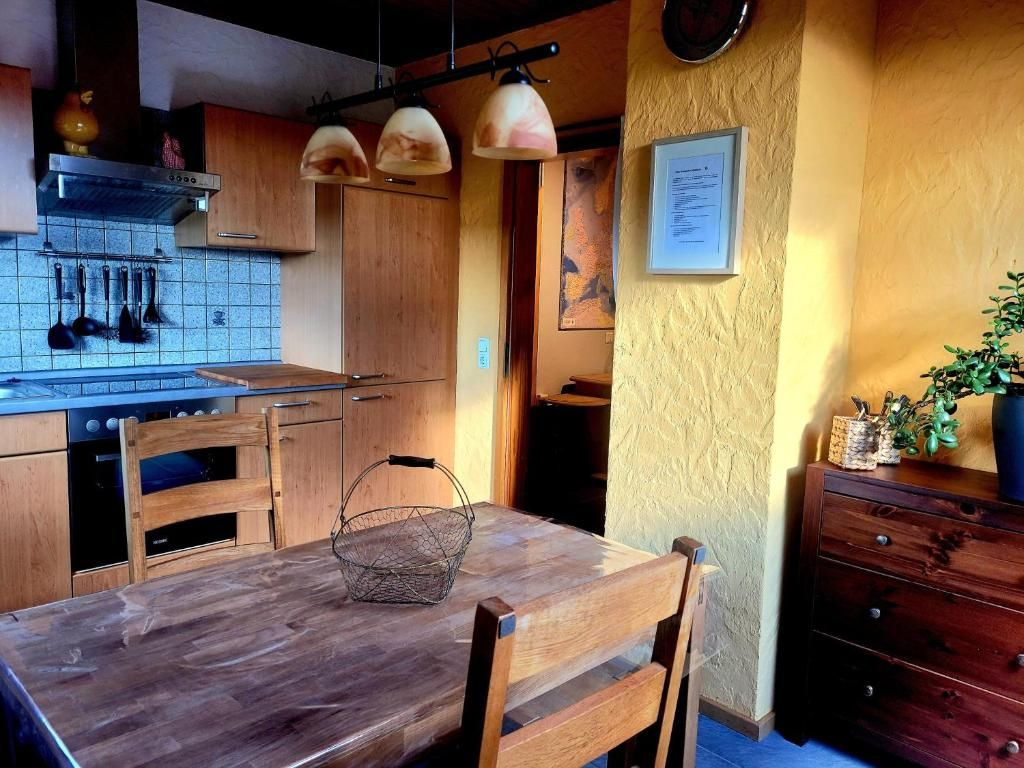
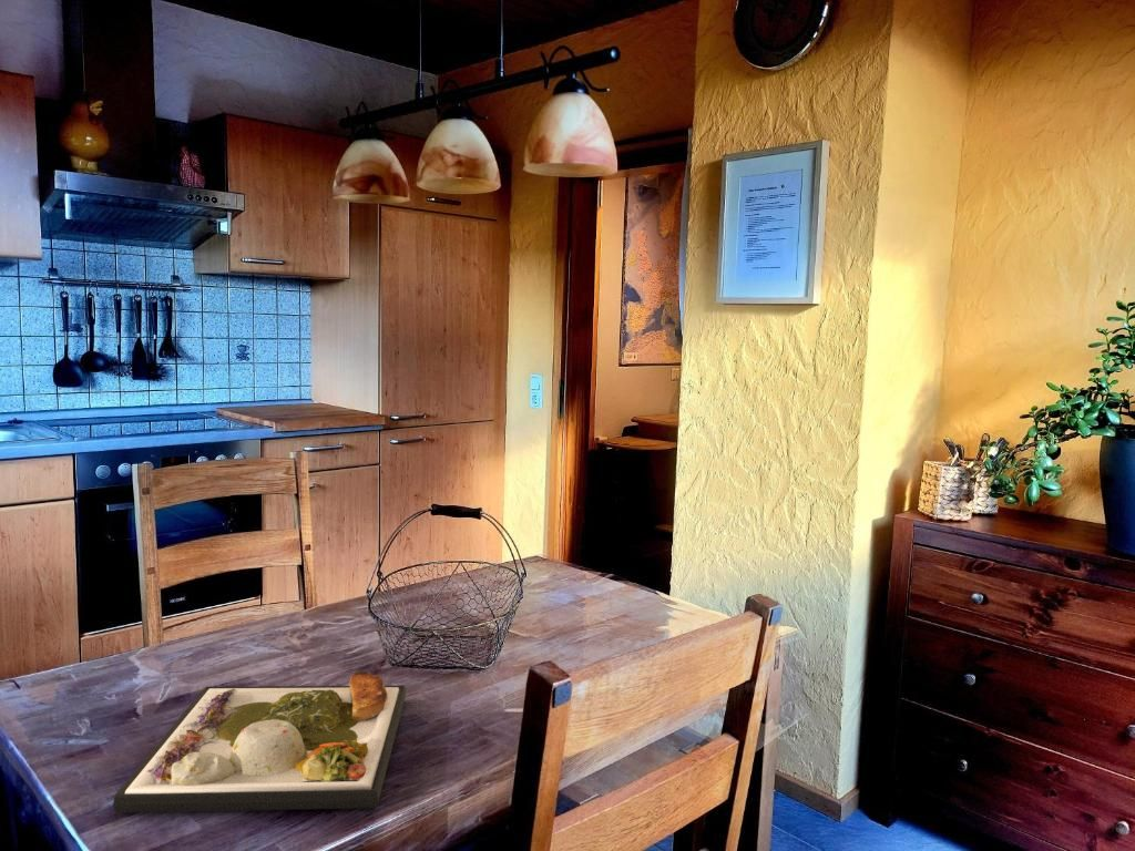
+ dinner plate [112,670,407,814]
